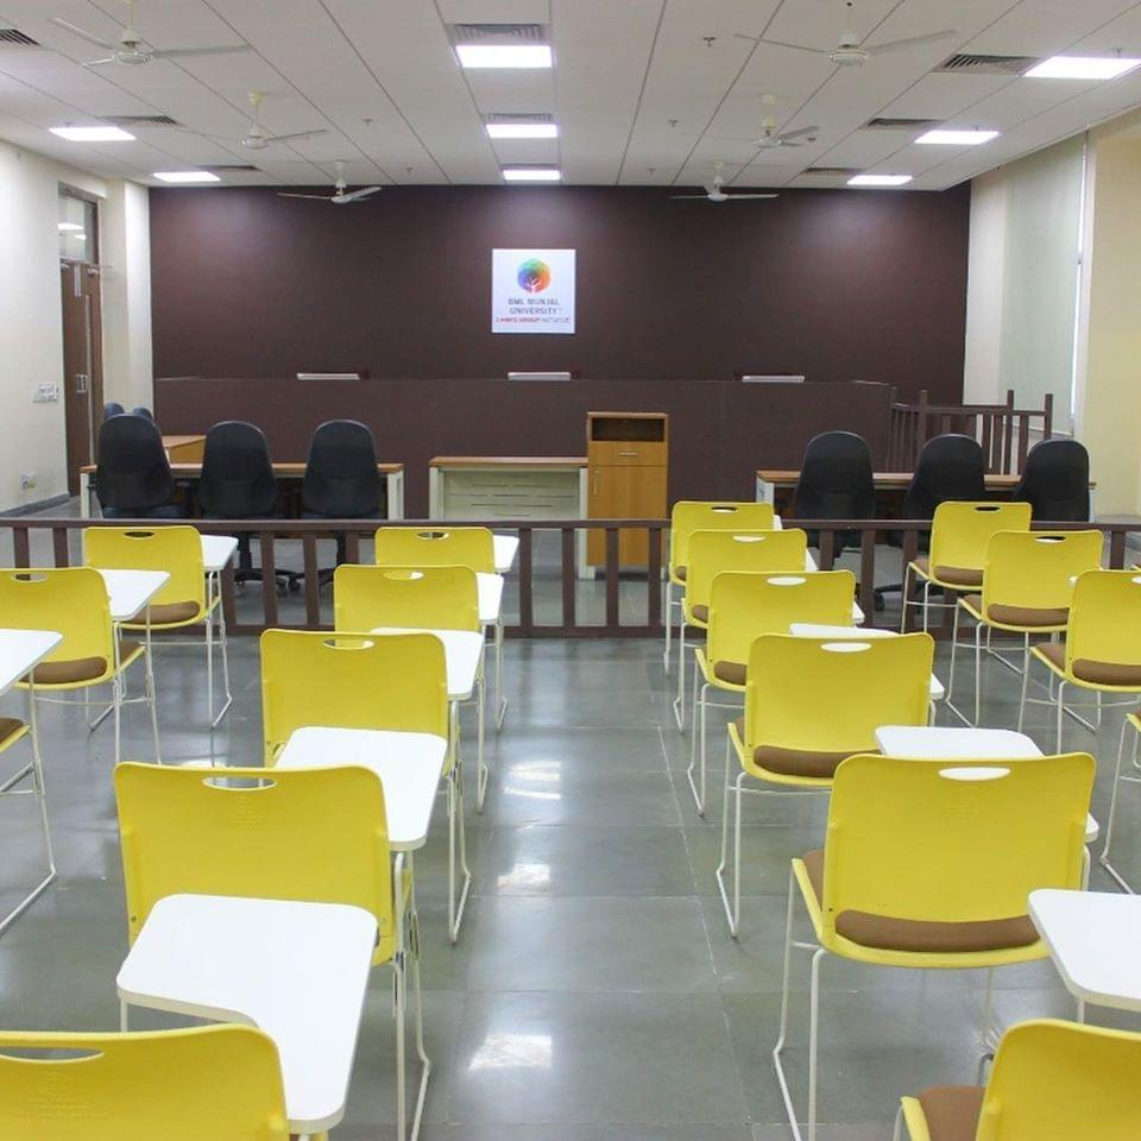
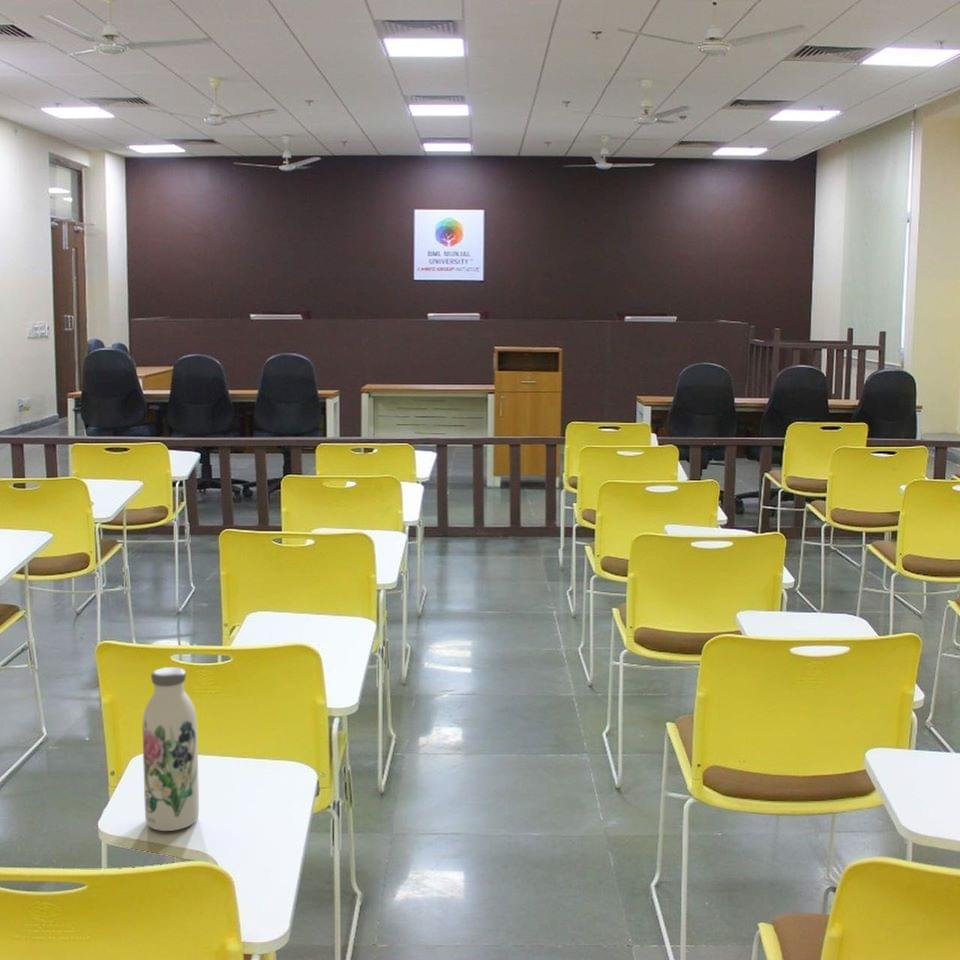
+ water bottle [142,666,200,832]
